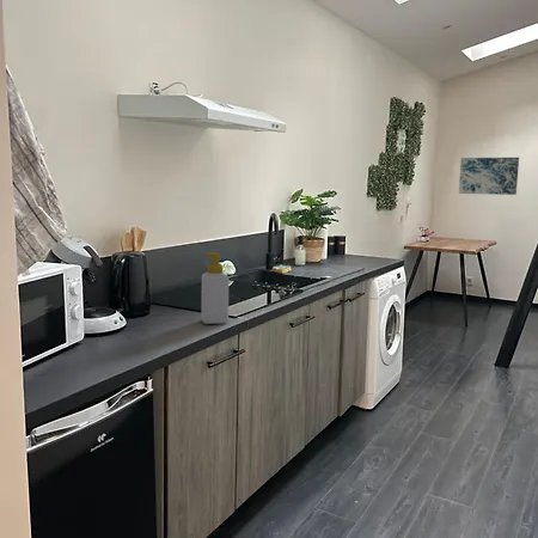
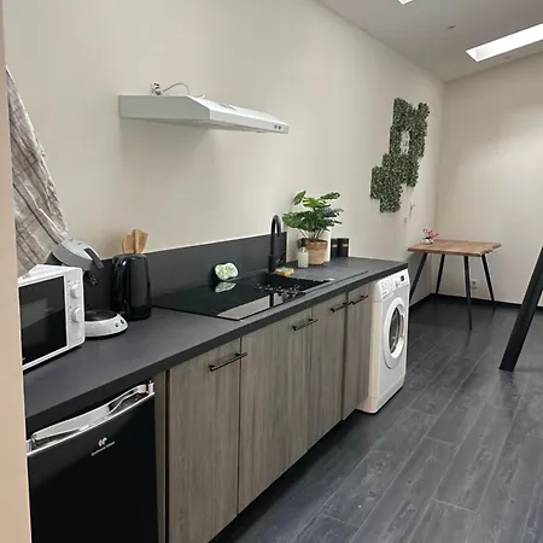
- soap bottle [200,252,230,325]
- wall art [458,157,520,196]
